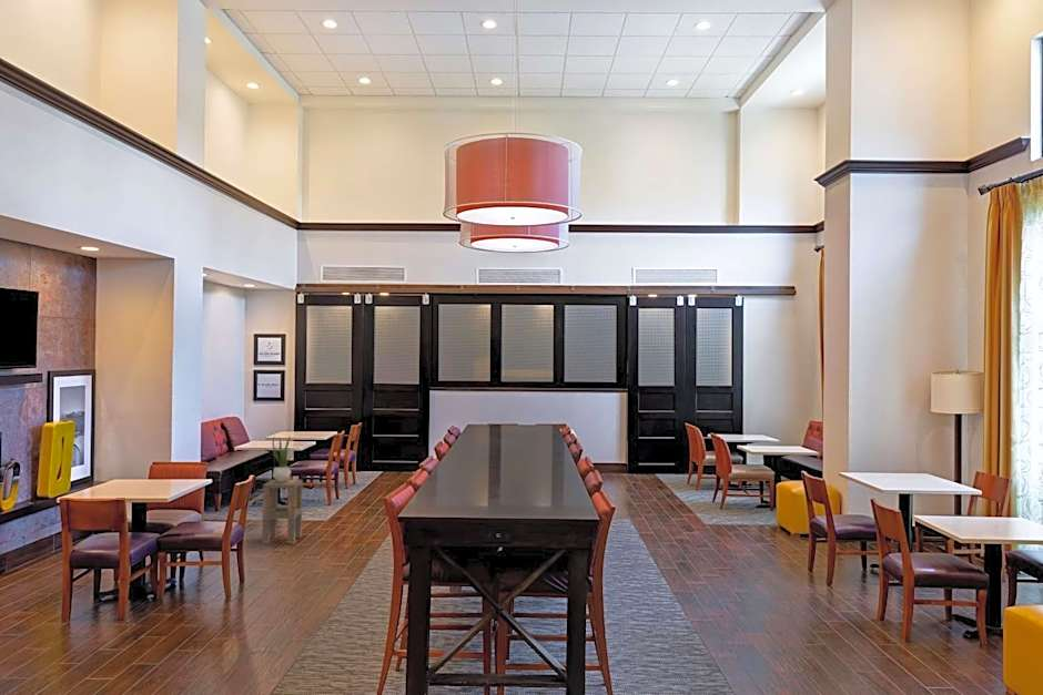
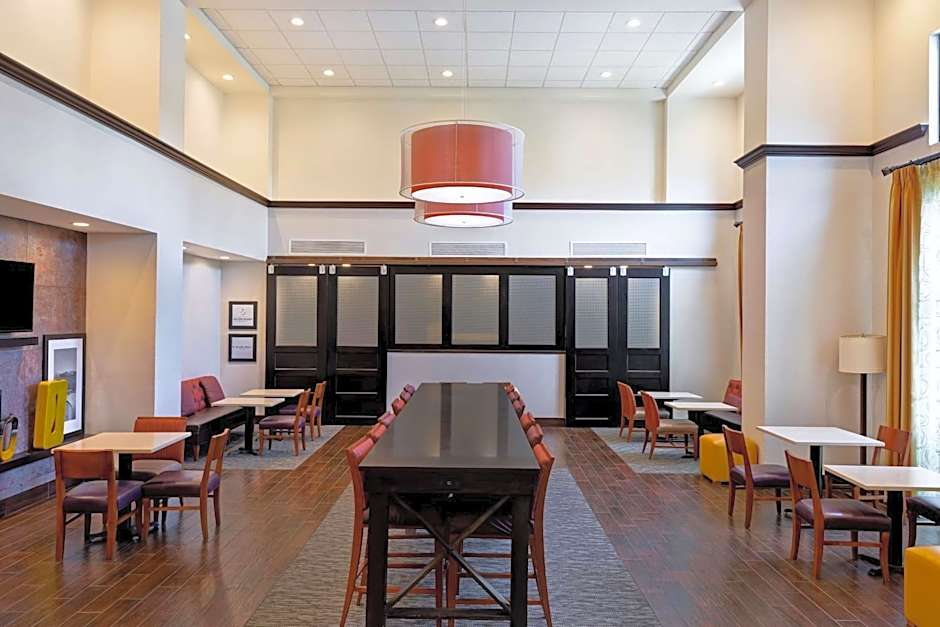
- side table [261,479,304,545]
- potted plant [272,436,295,482]
